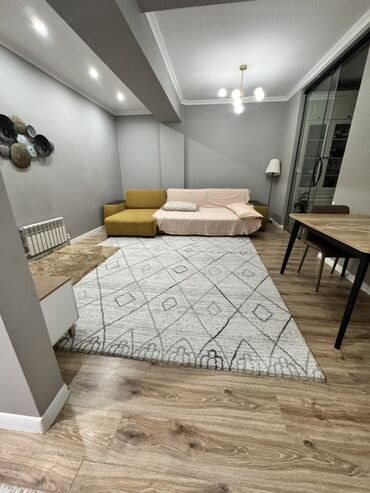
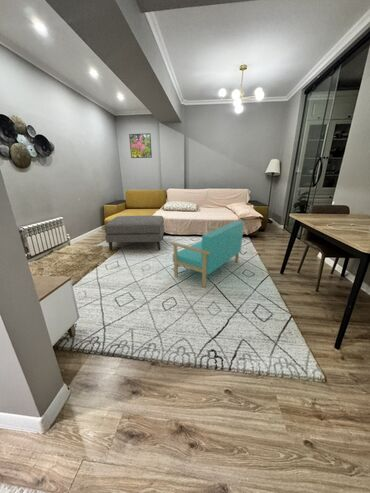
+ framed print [128,132,153,159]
+ loveseat [169,220,245,289]
+ ottoman [104,215,165,251]
